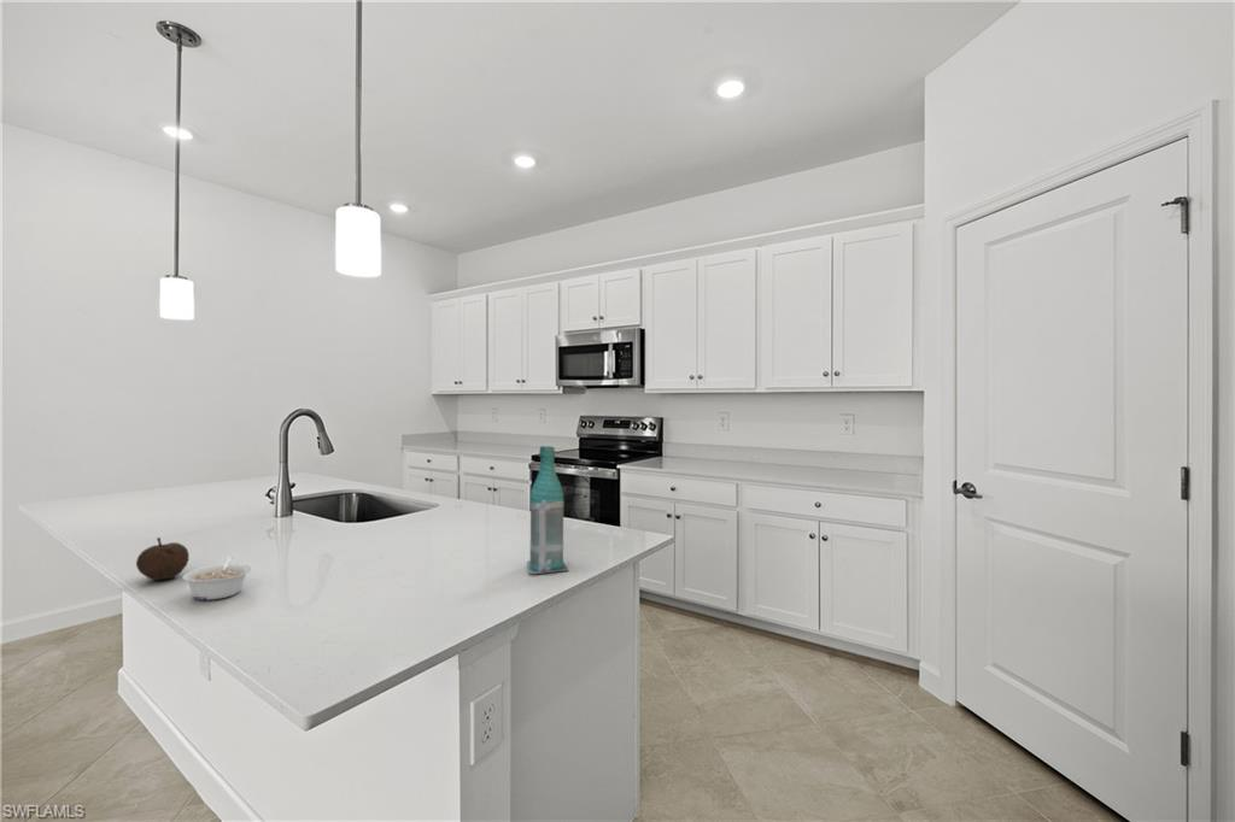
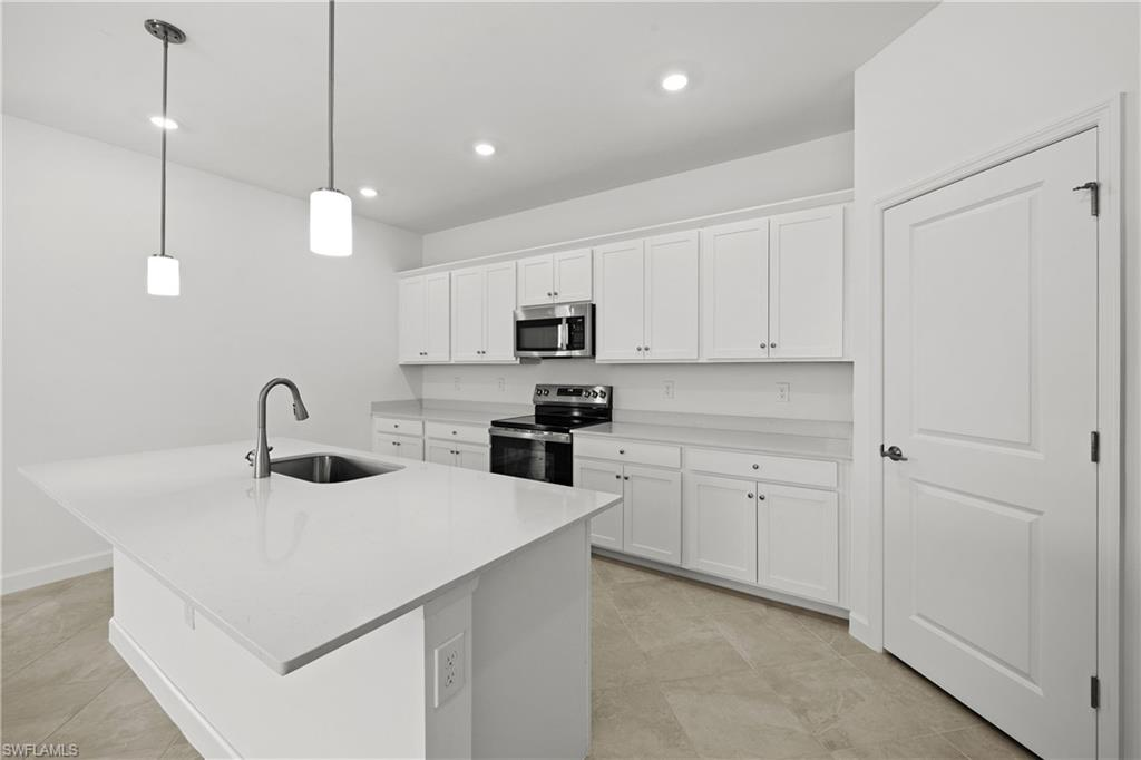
- bottle [526,445,569,575]
- fruit [135,536,191,581]
- legume [181,556,252,601]
